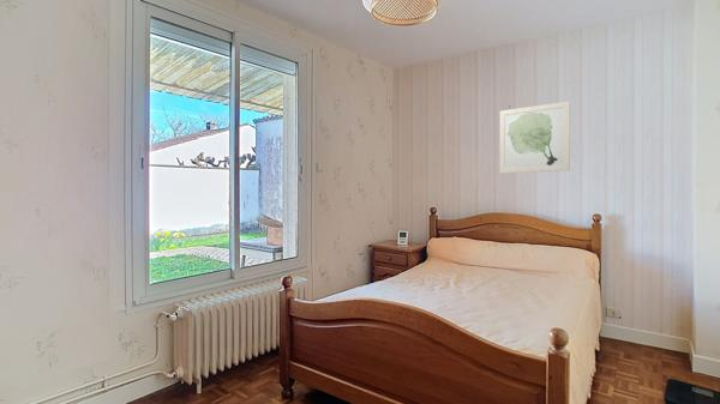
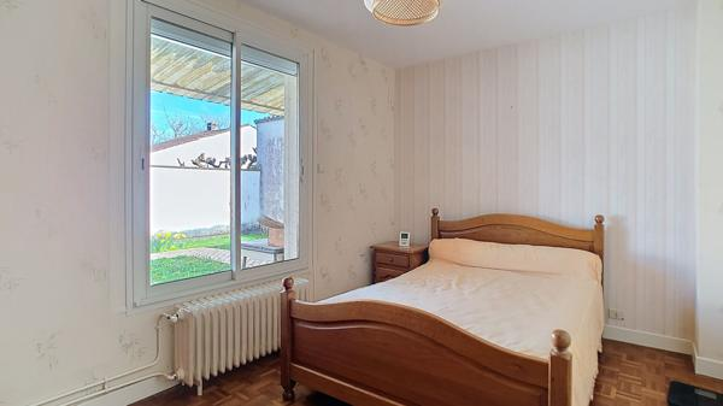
- wall art [498,101,571,174]
